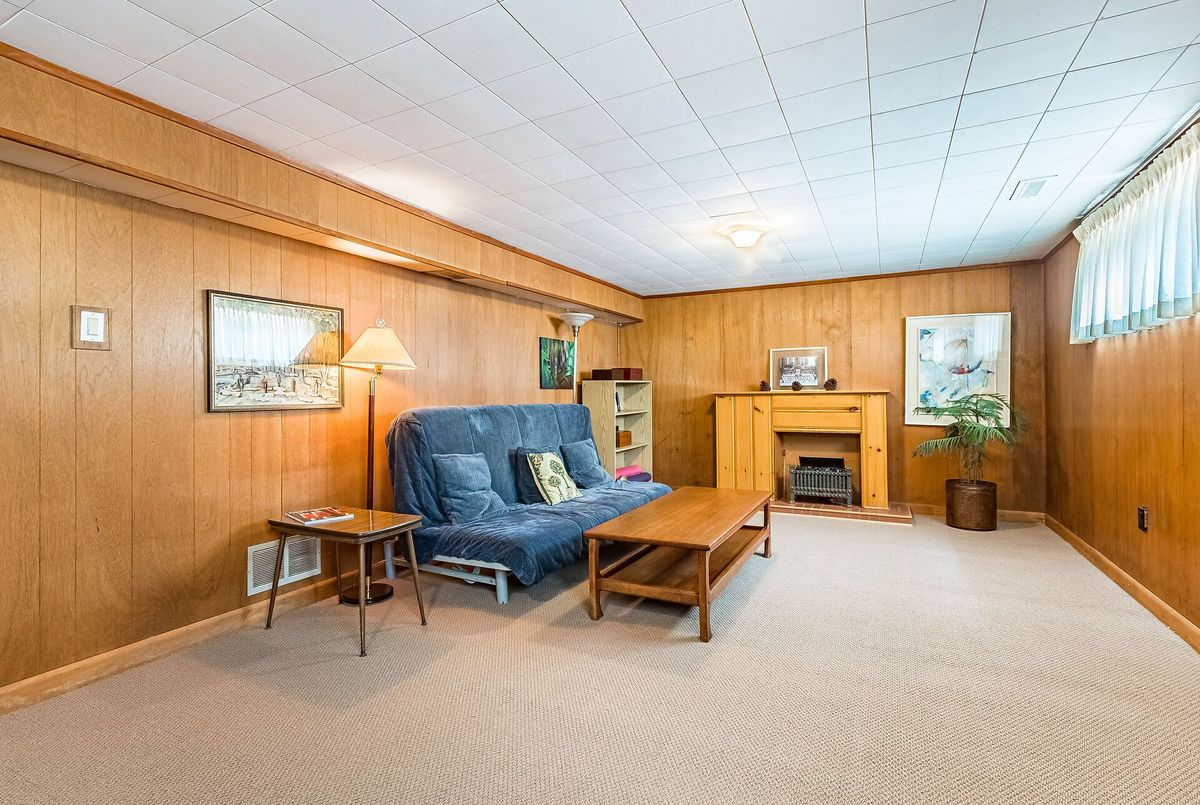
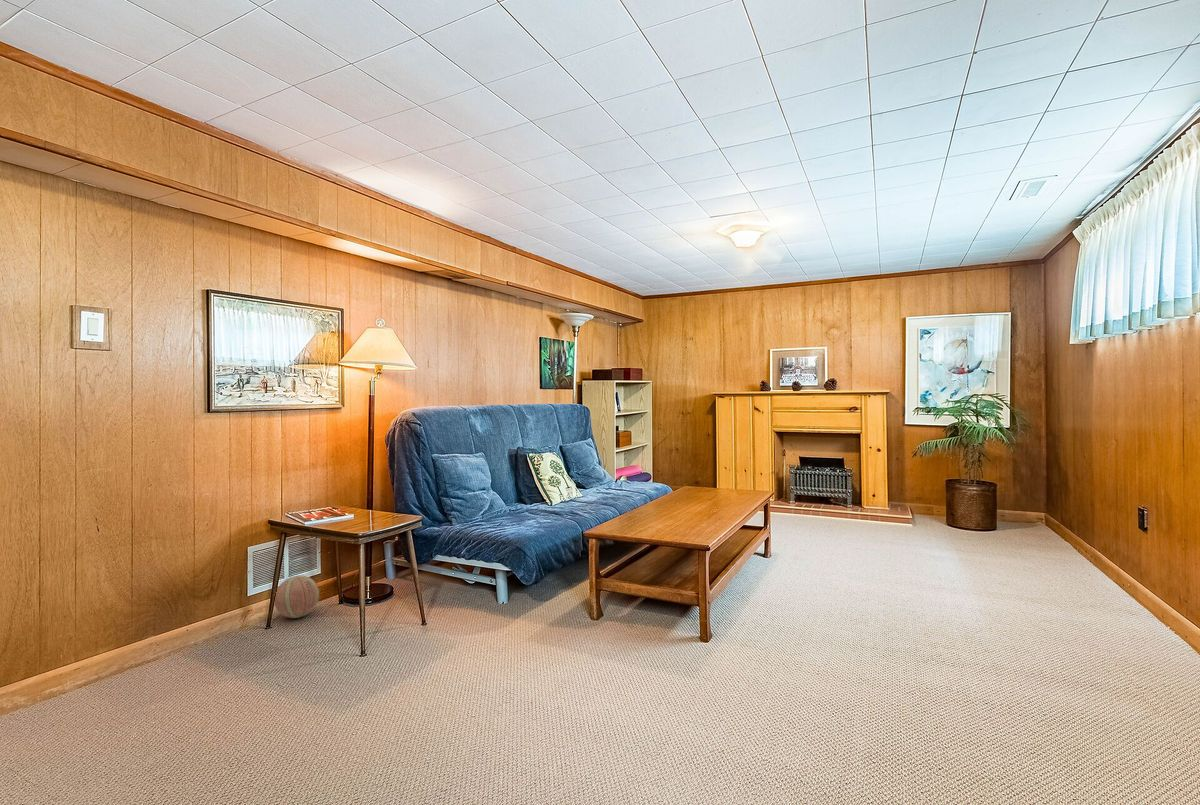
+ ball [273,574,320,619]
